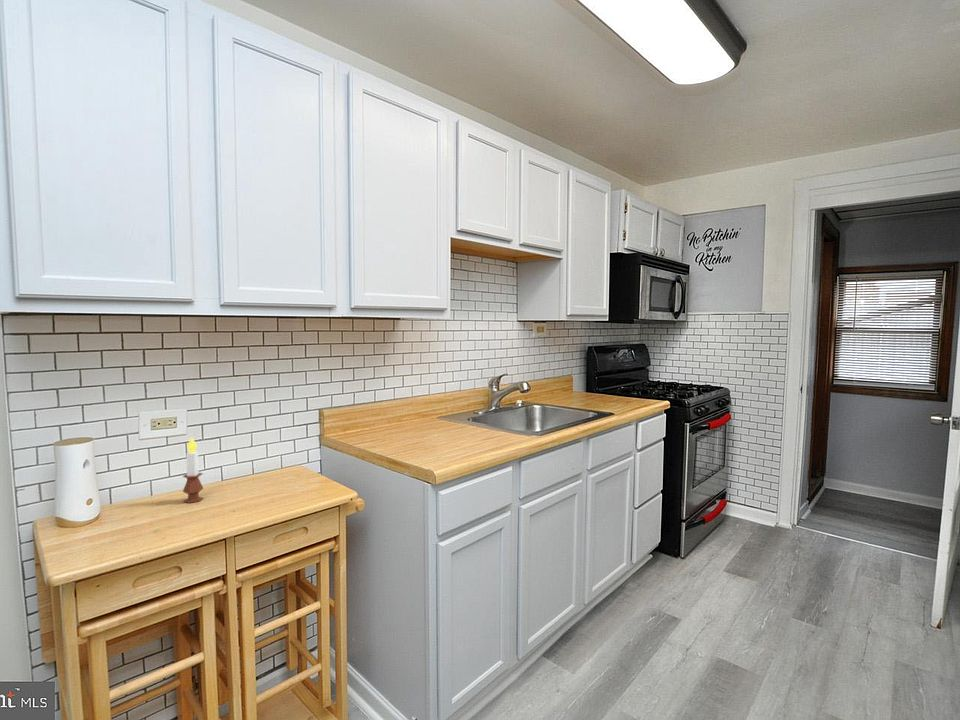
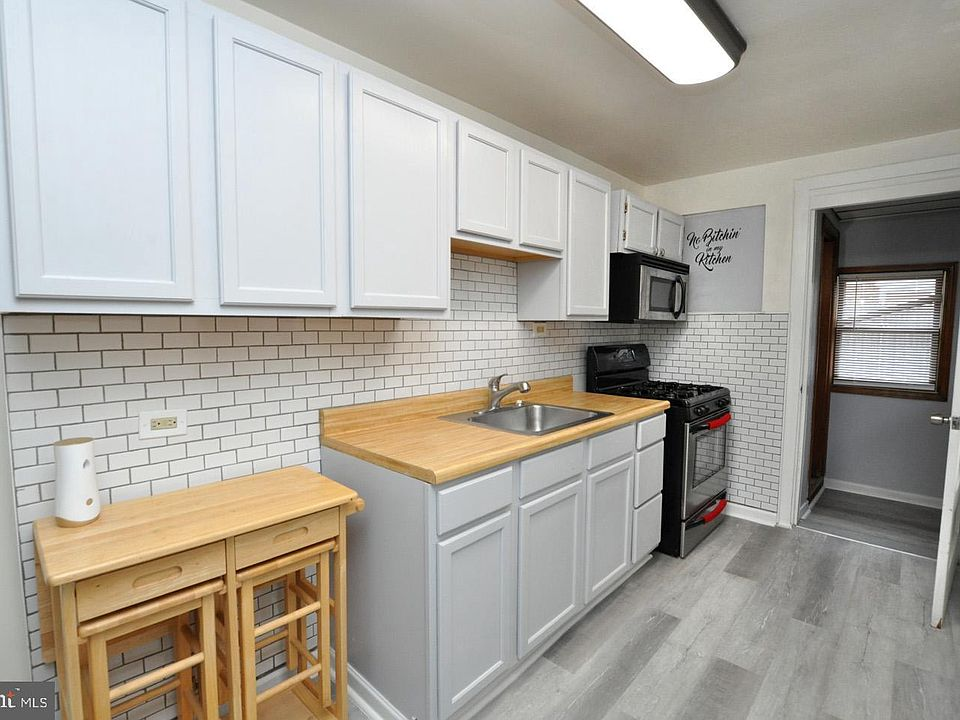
- candle [181,436,205,504]
